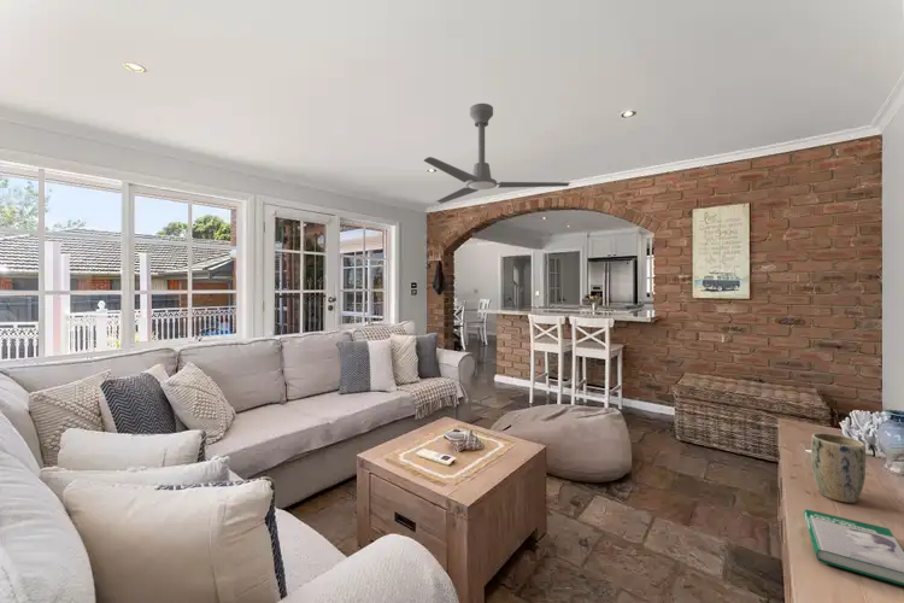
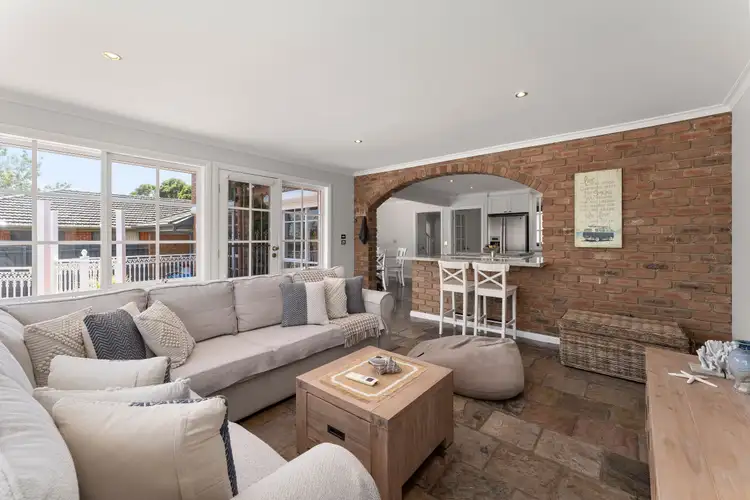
- plant pot [810,432,867,504]
- ceiling fan [423,103,573,205]
- book [803,508,904,586]
